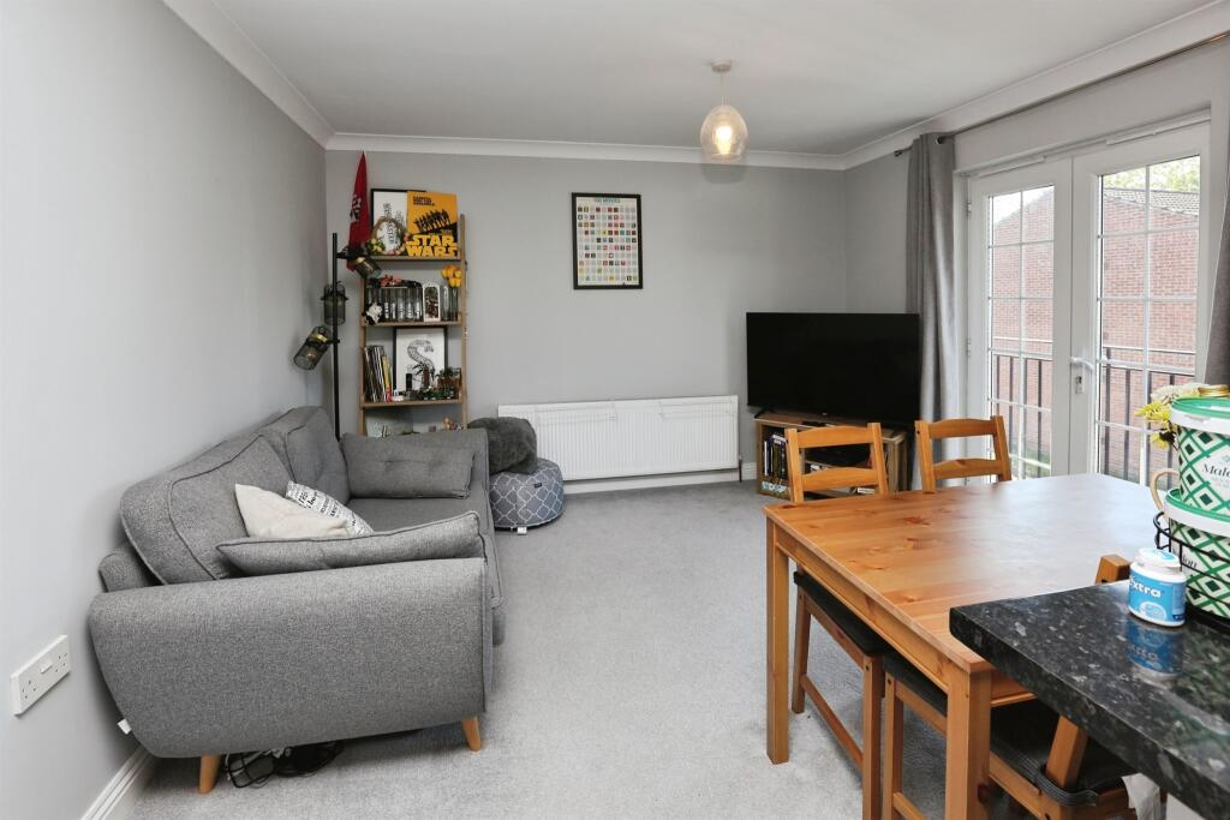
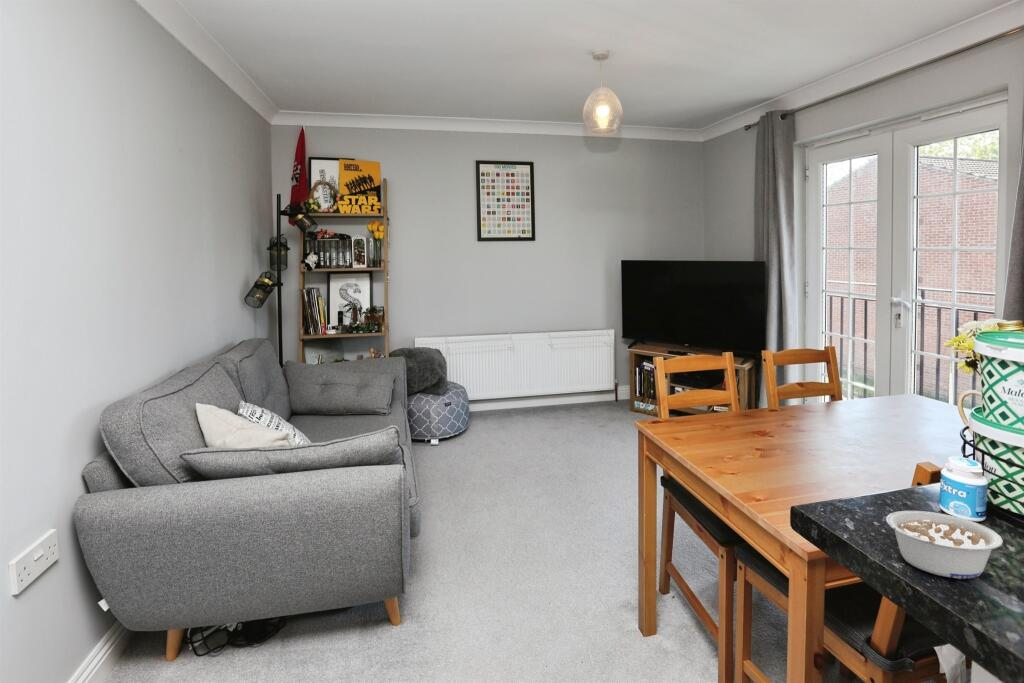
+ legume [885,510,1004,580]
